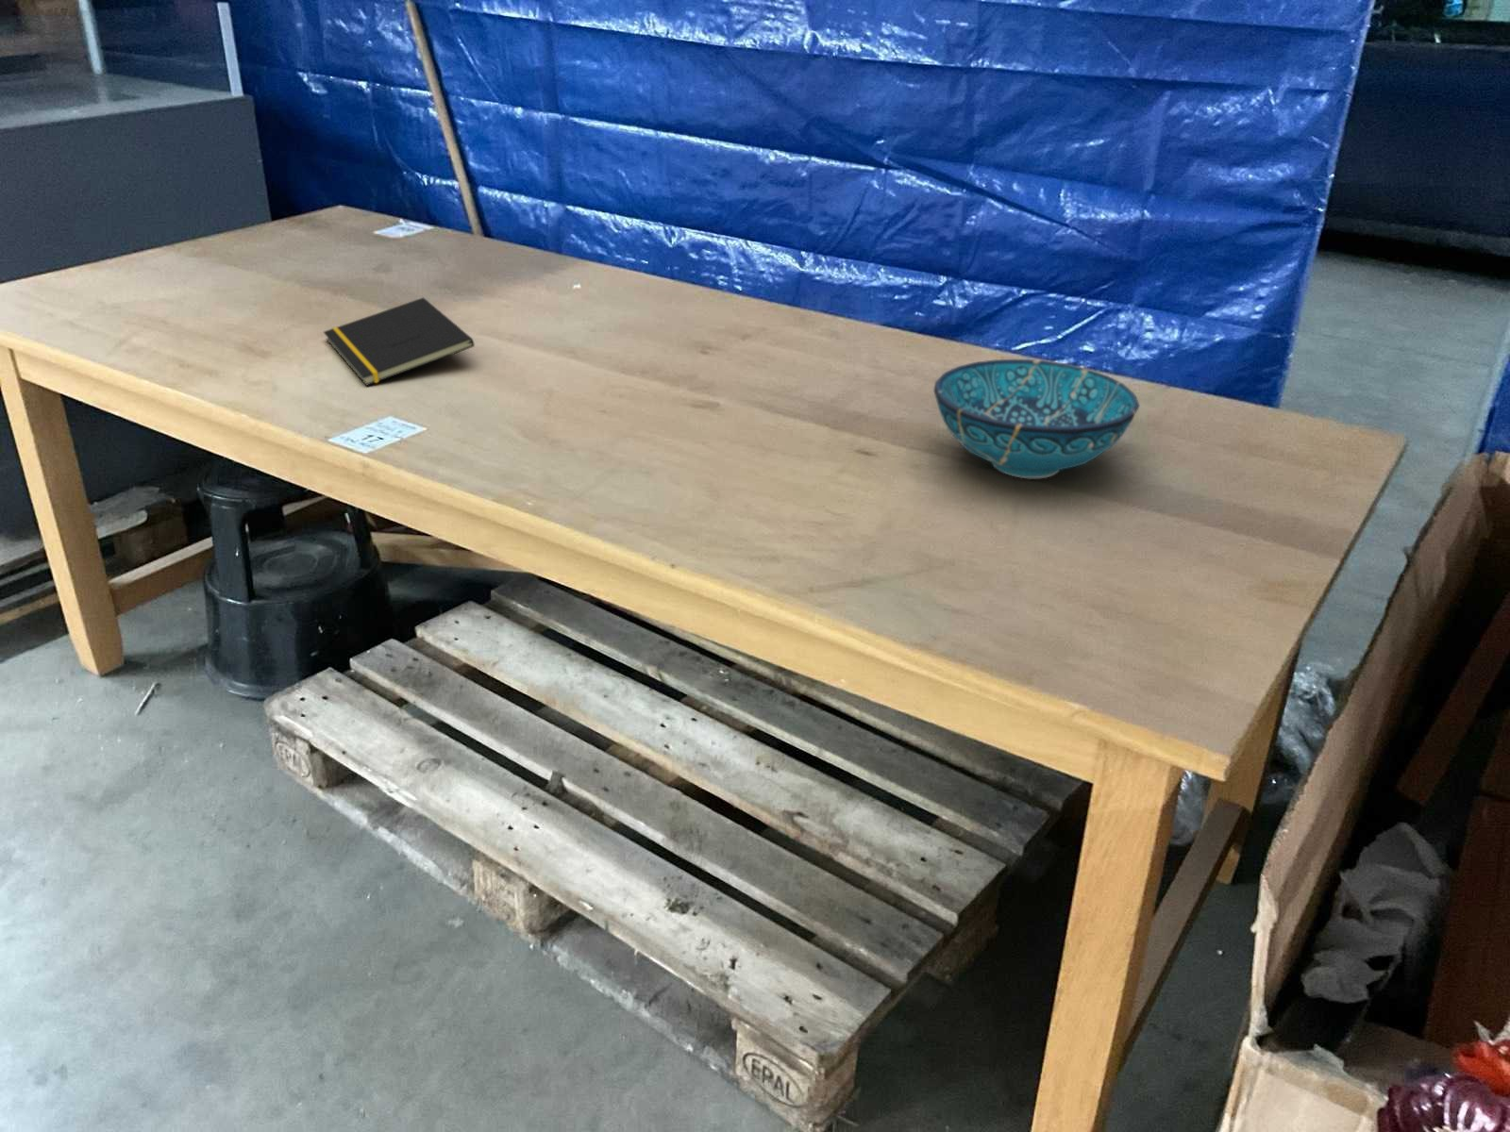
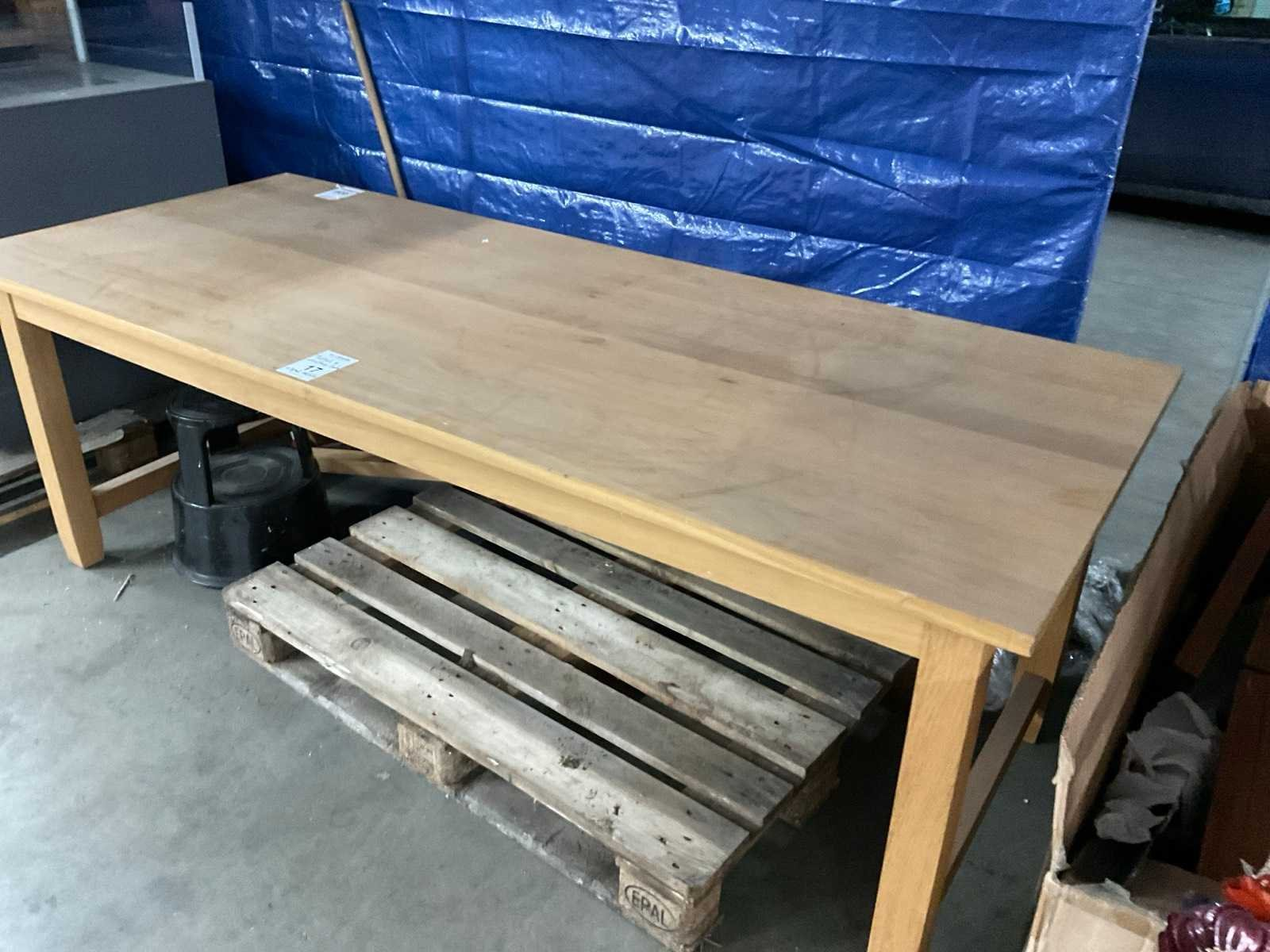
- bowl [932,358,1141,479]
- notepad [322,297,476,386]
